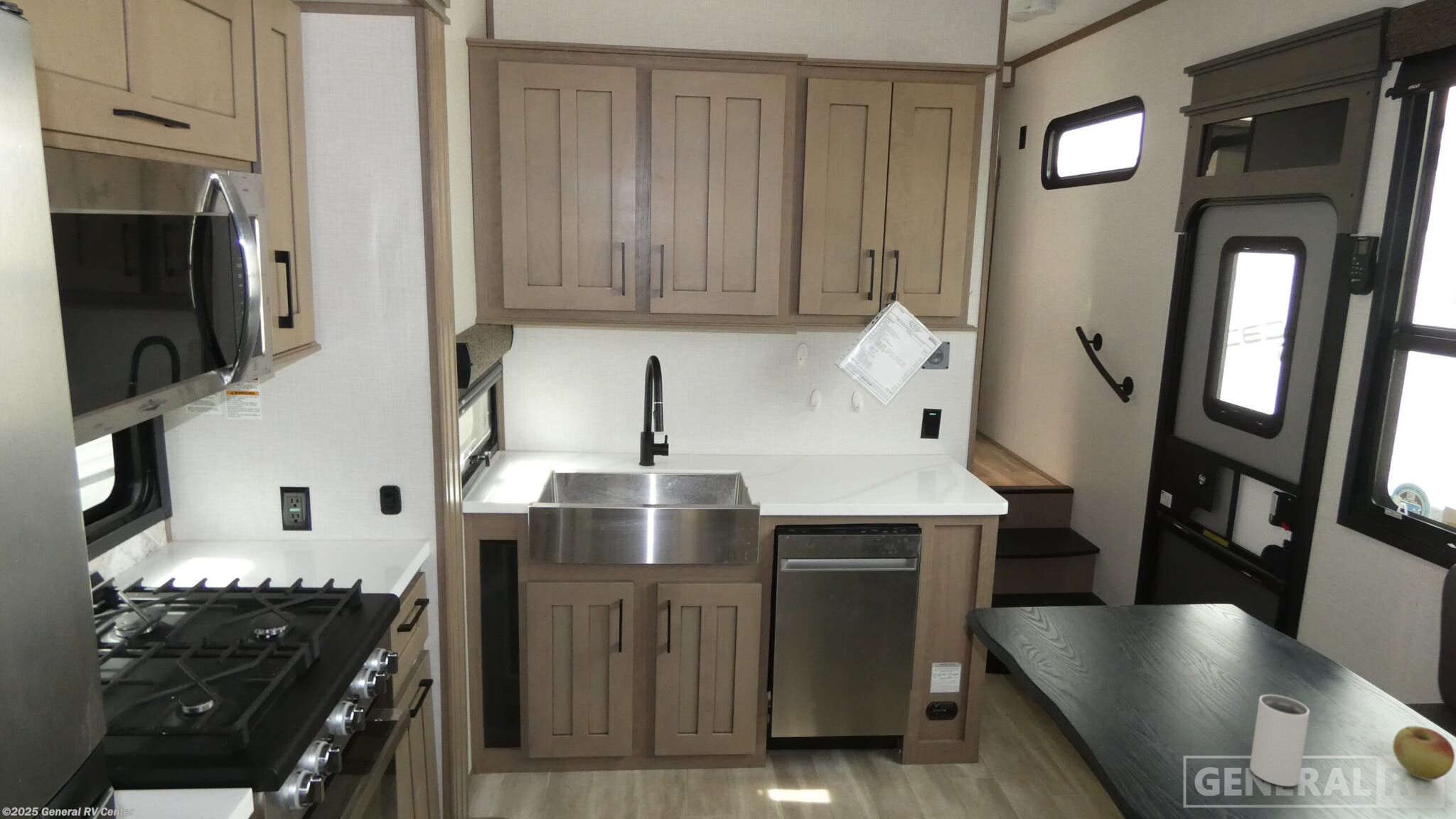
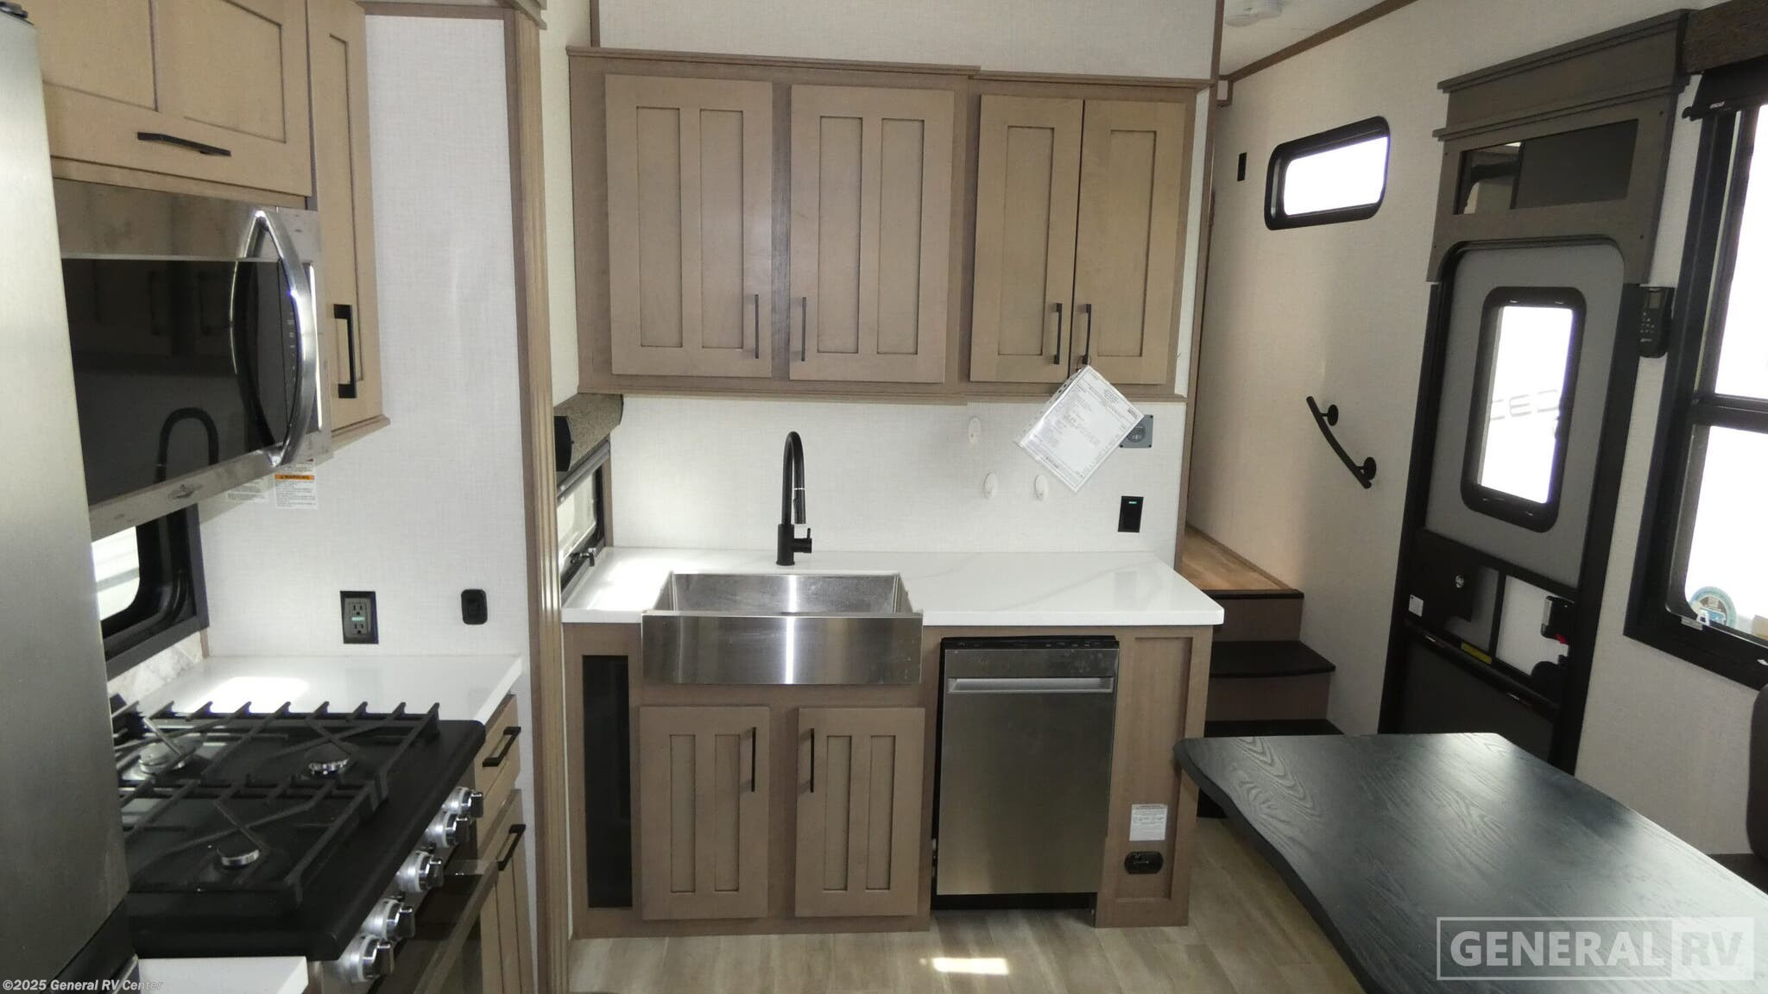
- apple [1392,725,1455,781]
- mug [1249,694,1310,787]
